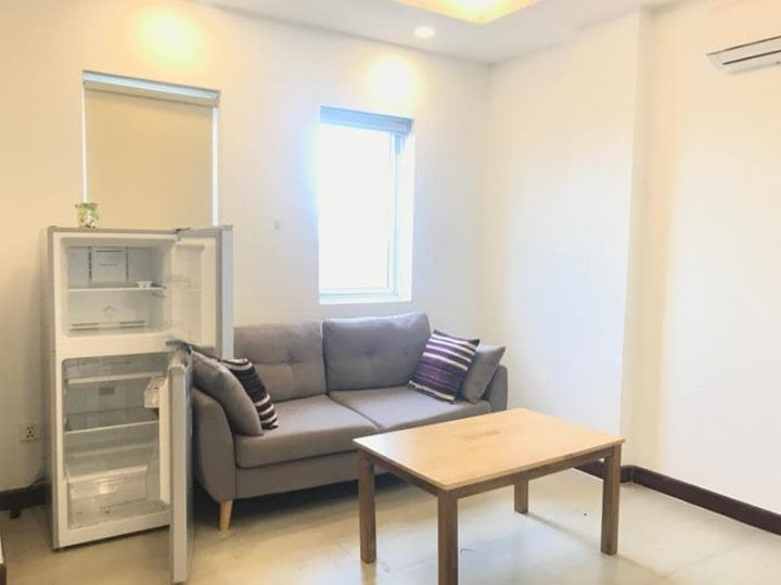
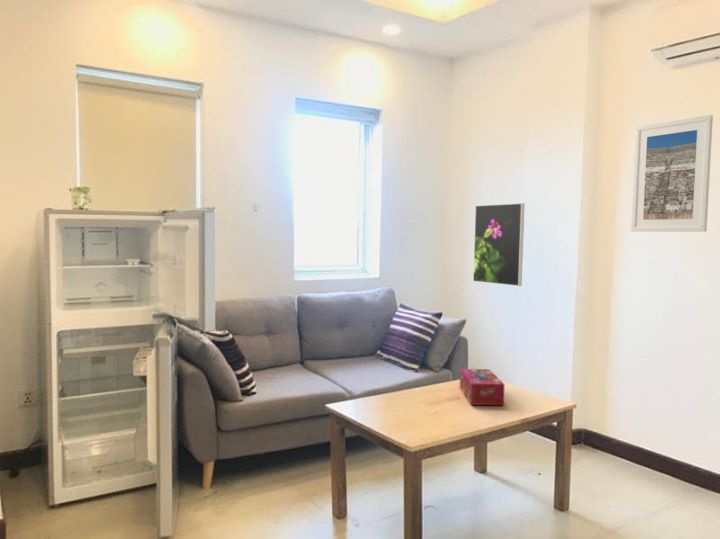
+ tissue box [459,368,506,406]
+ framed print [472,202,526,287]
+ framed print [630,114,714,233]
